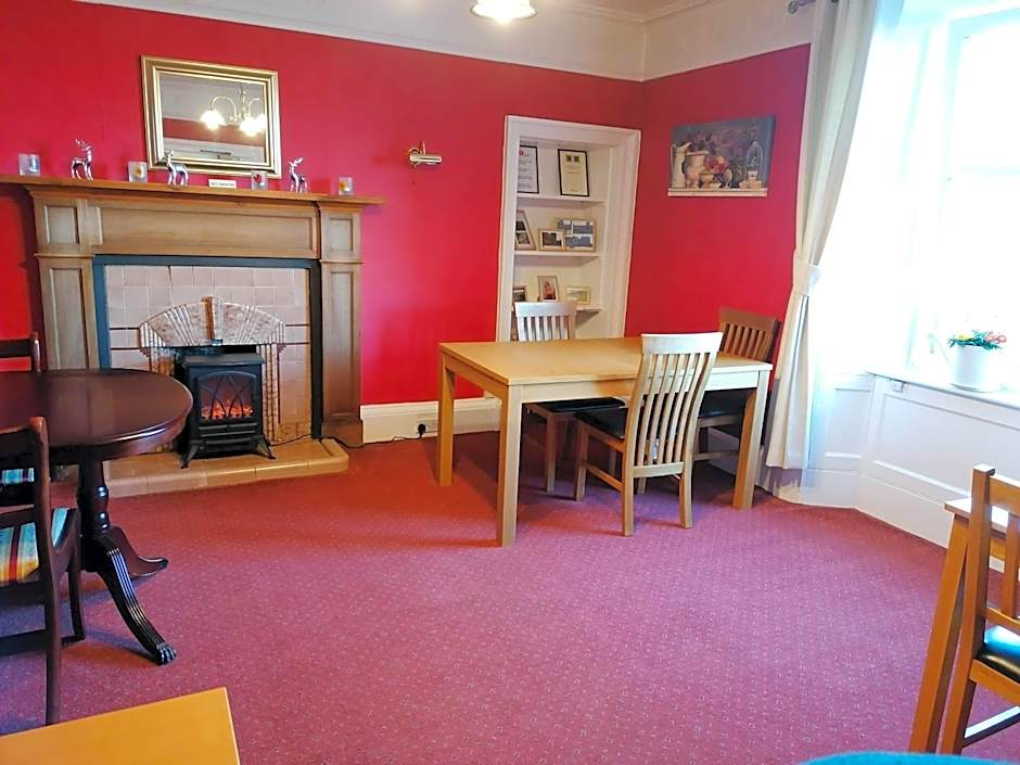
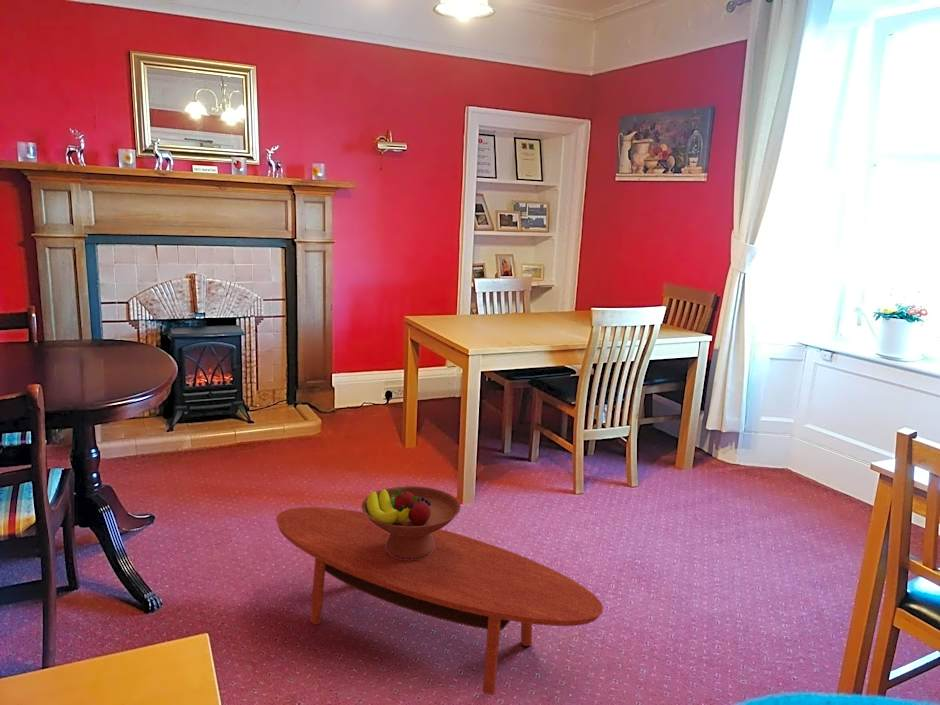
+ coffee table [275,506,604,696]
+ fruit bowl [361,485,462,560]
